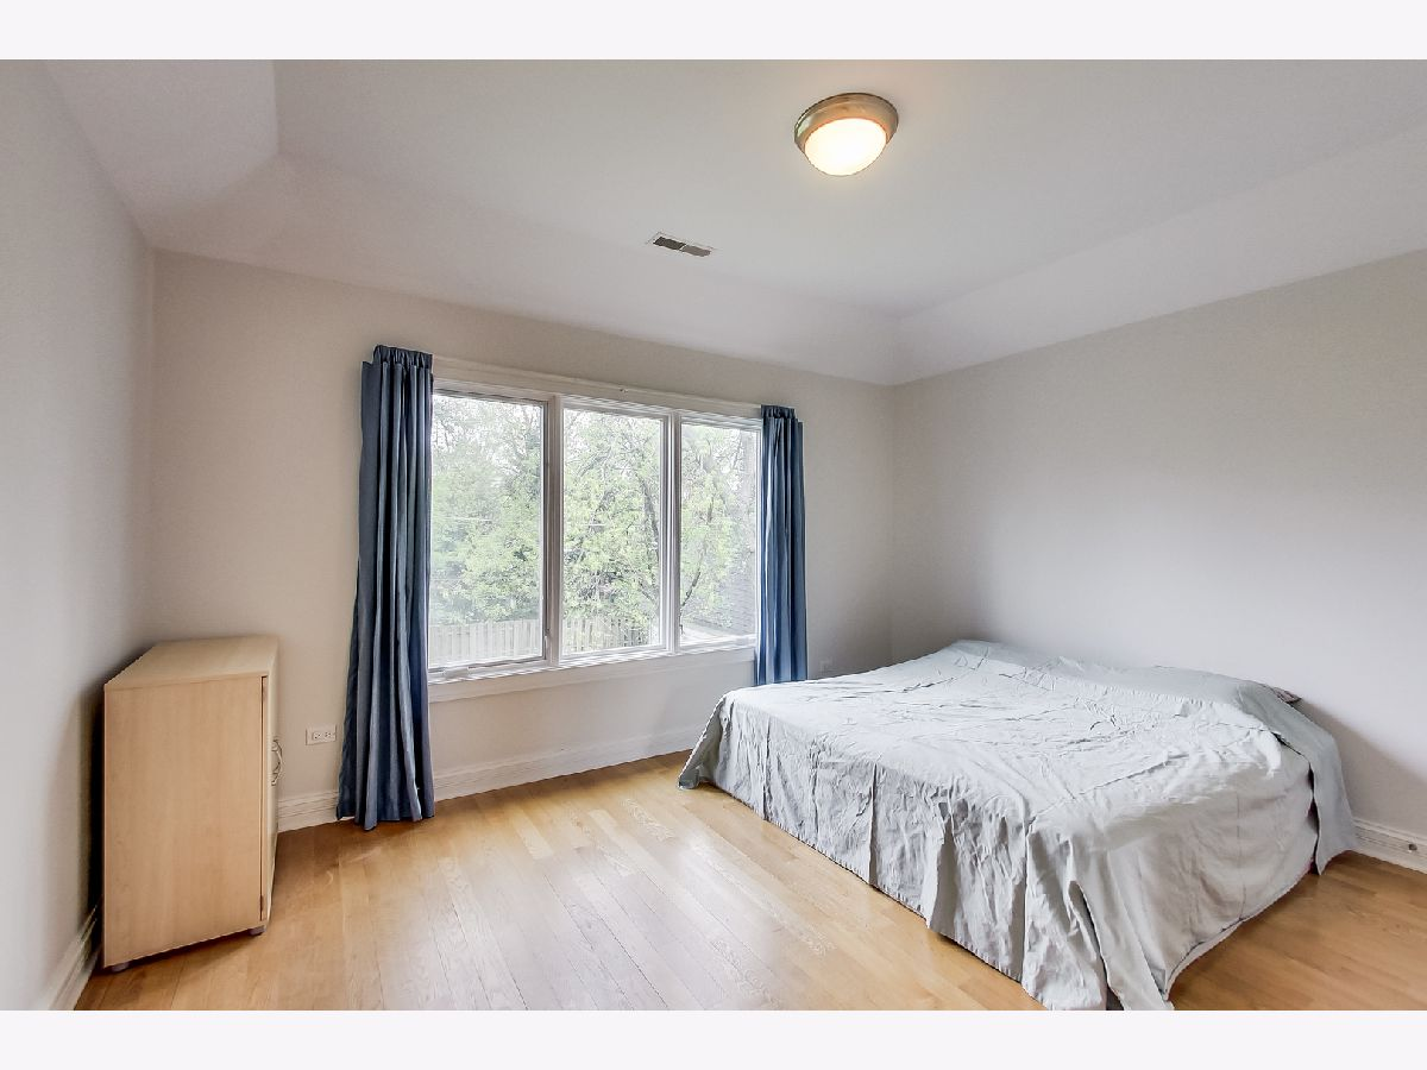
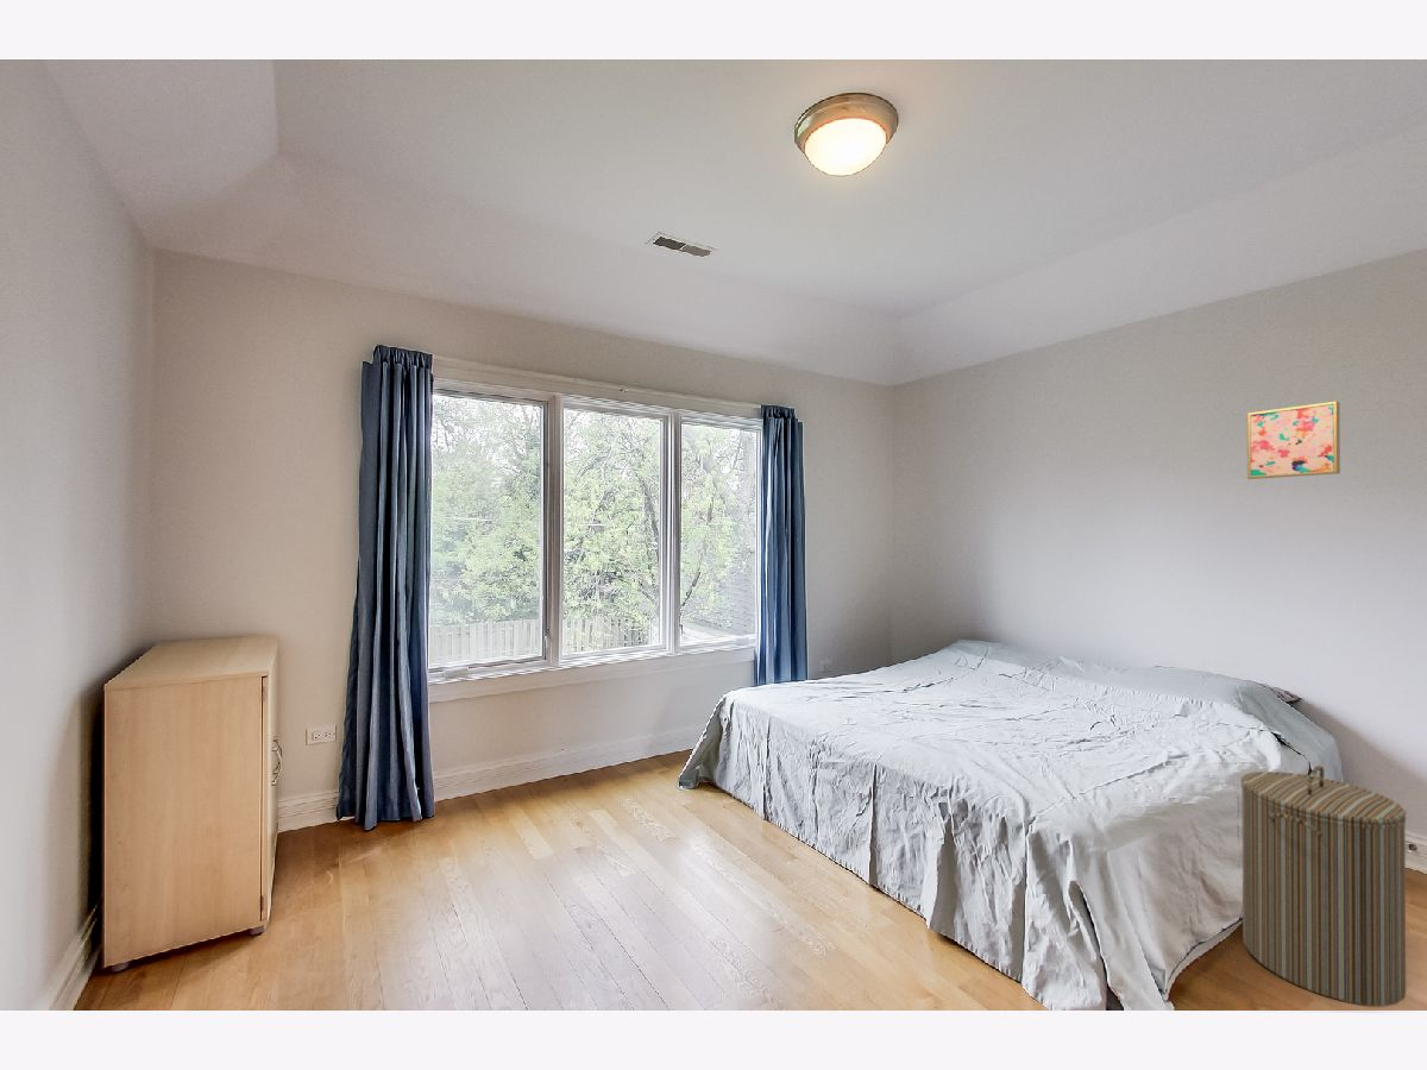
+ laundry hamper [1239,764,1408,1007]
+ wall art [1246,401,1341,480]
